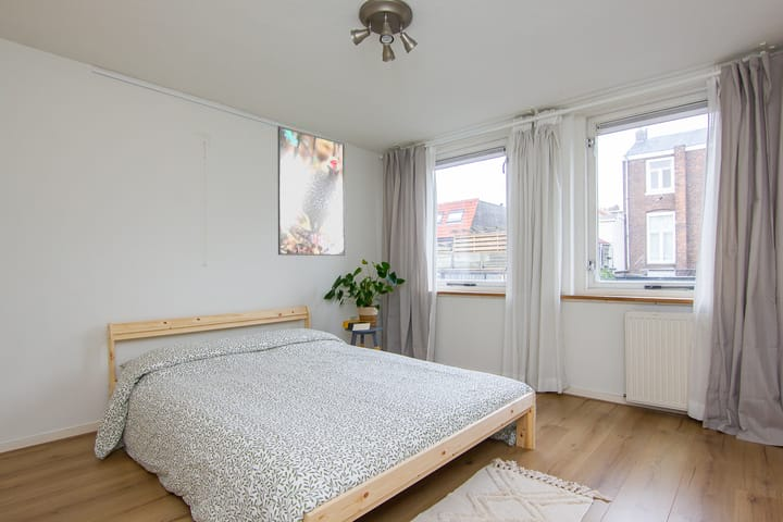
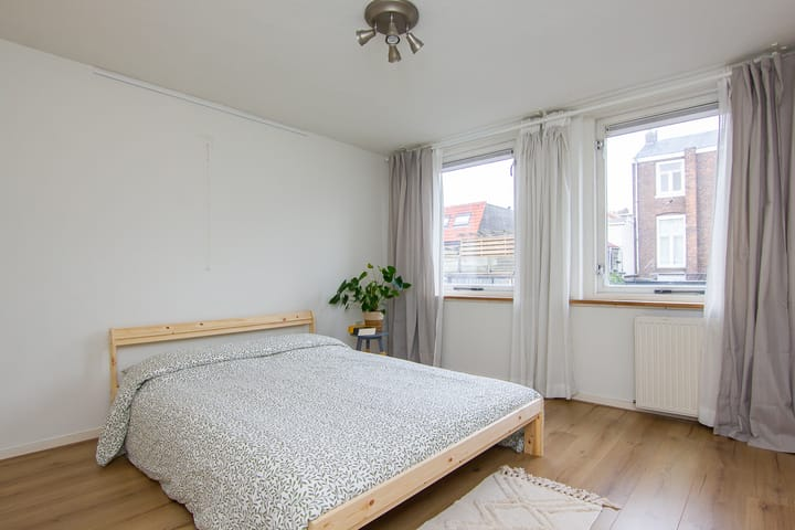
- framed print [277,125,346,257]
